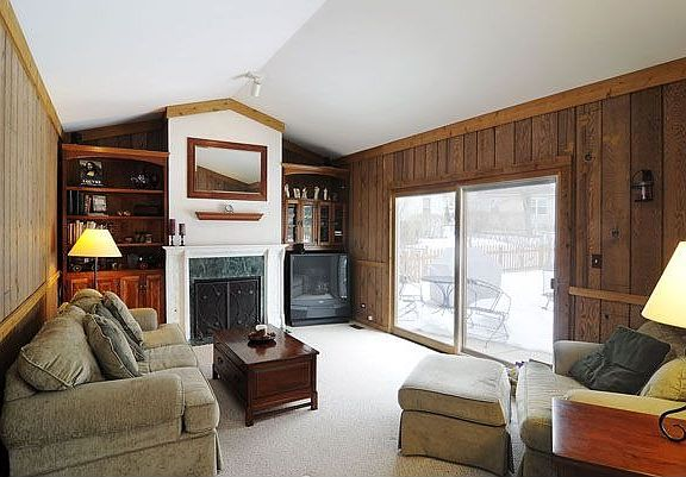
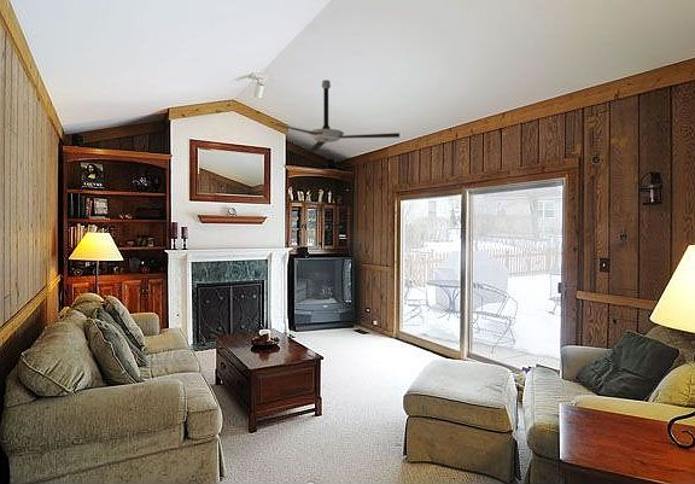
+ ceiling fan [271,78,401,153]
